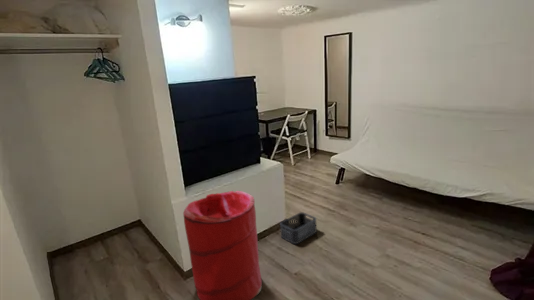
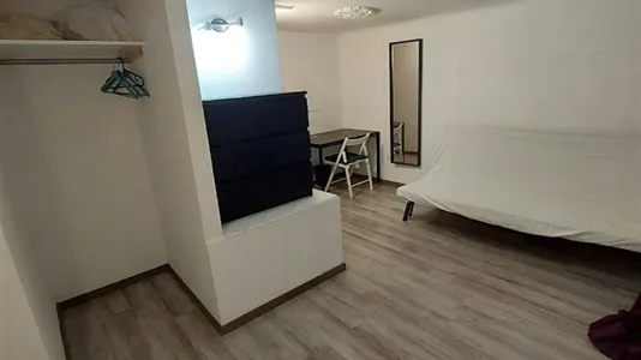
- storage bin [279,211,318,245]
- laundry hamper [182,190,263,300]
